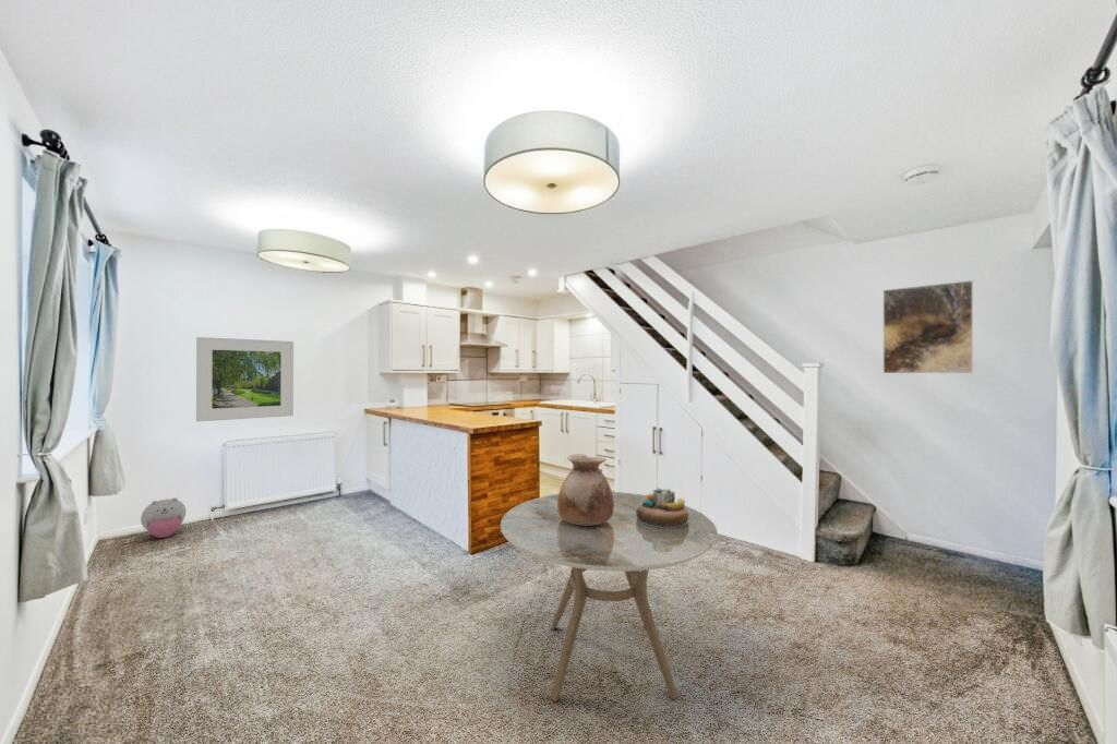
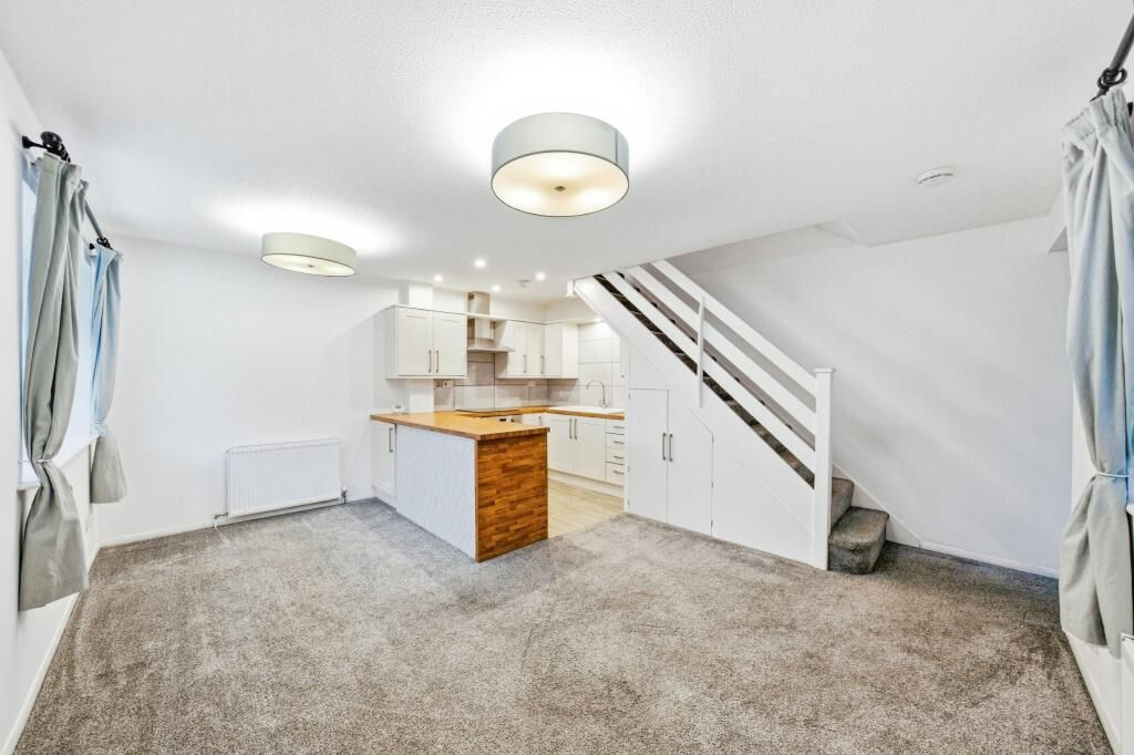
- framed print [195,336,295,422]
- vase [557,453,614,526]
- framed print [882,279,974,374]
- plush toy [140,496,188,539]
- dining table [500,491,719,703]
- decorative bowl [636,485,689,528]
